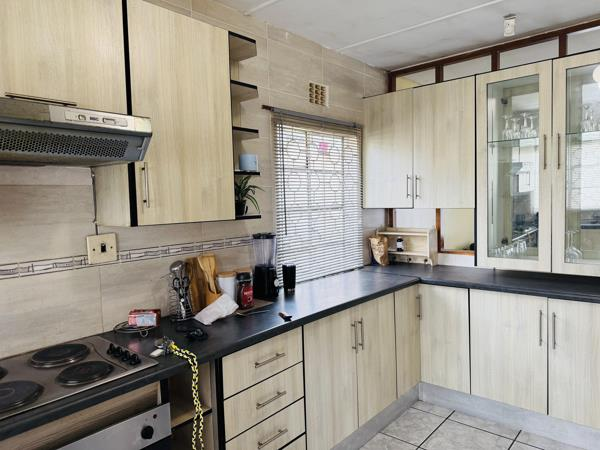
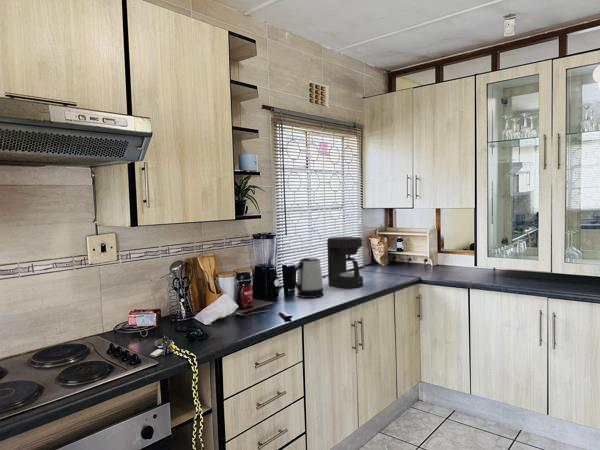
+ coffee maker [326,236,364,289]
+ kettle [291,256,324,299]
